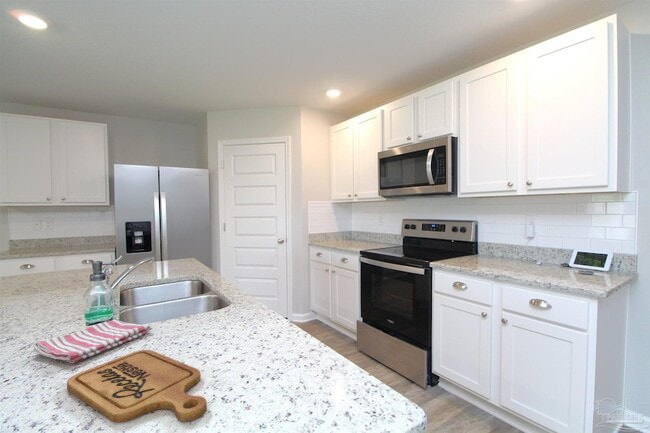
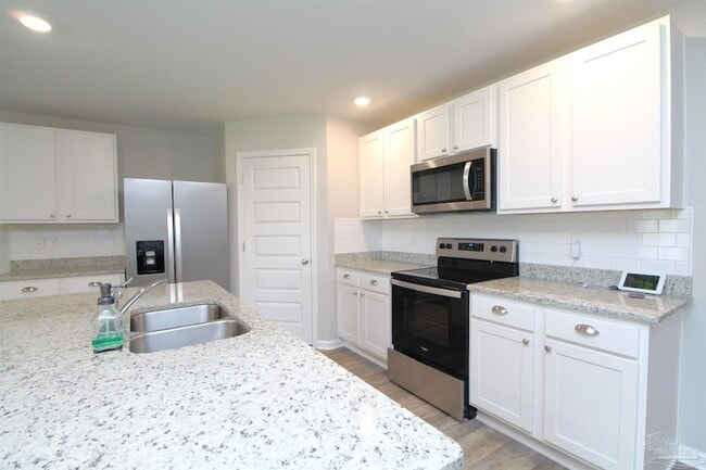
- cutting board [66,349,208,424]
- dish towel [32,319,152,364]
